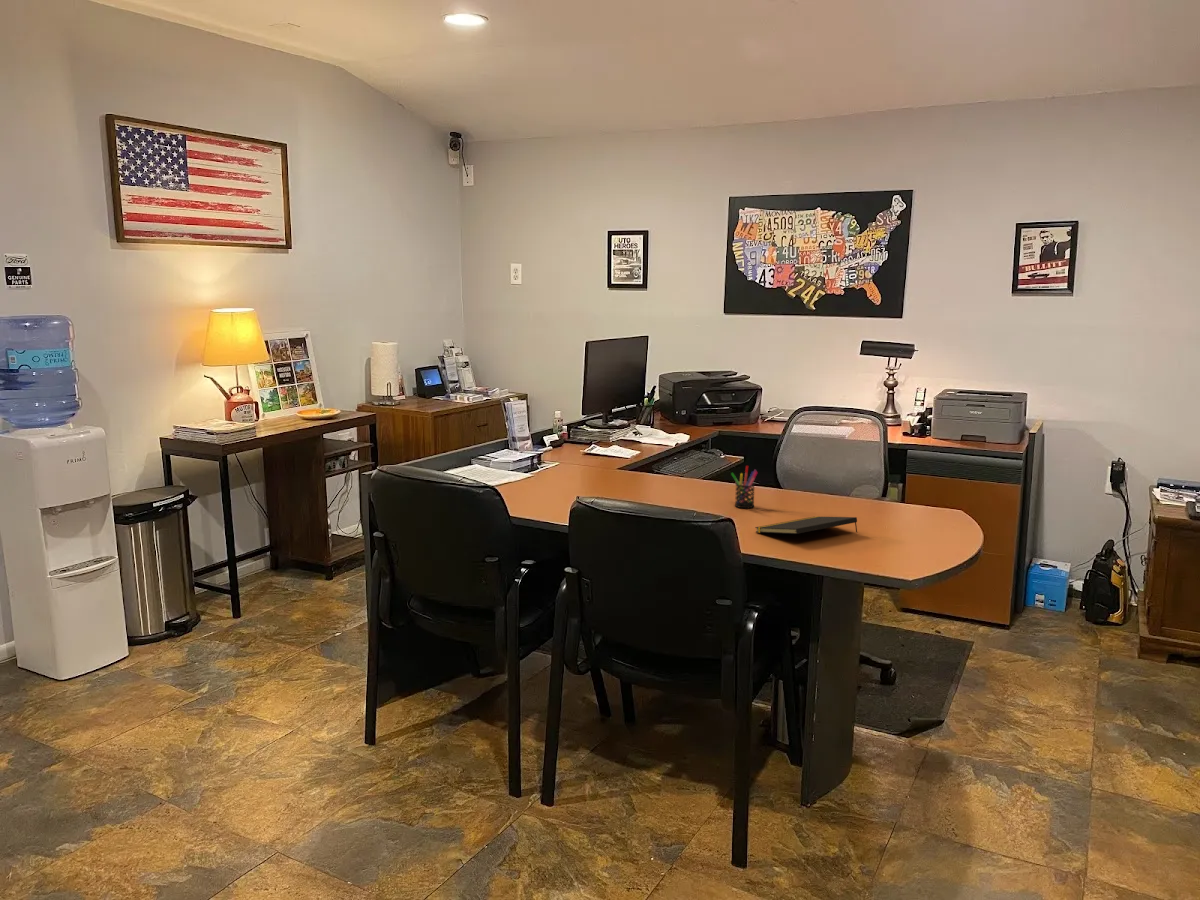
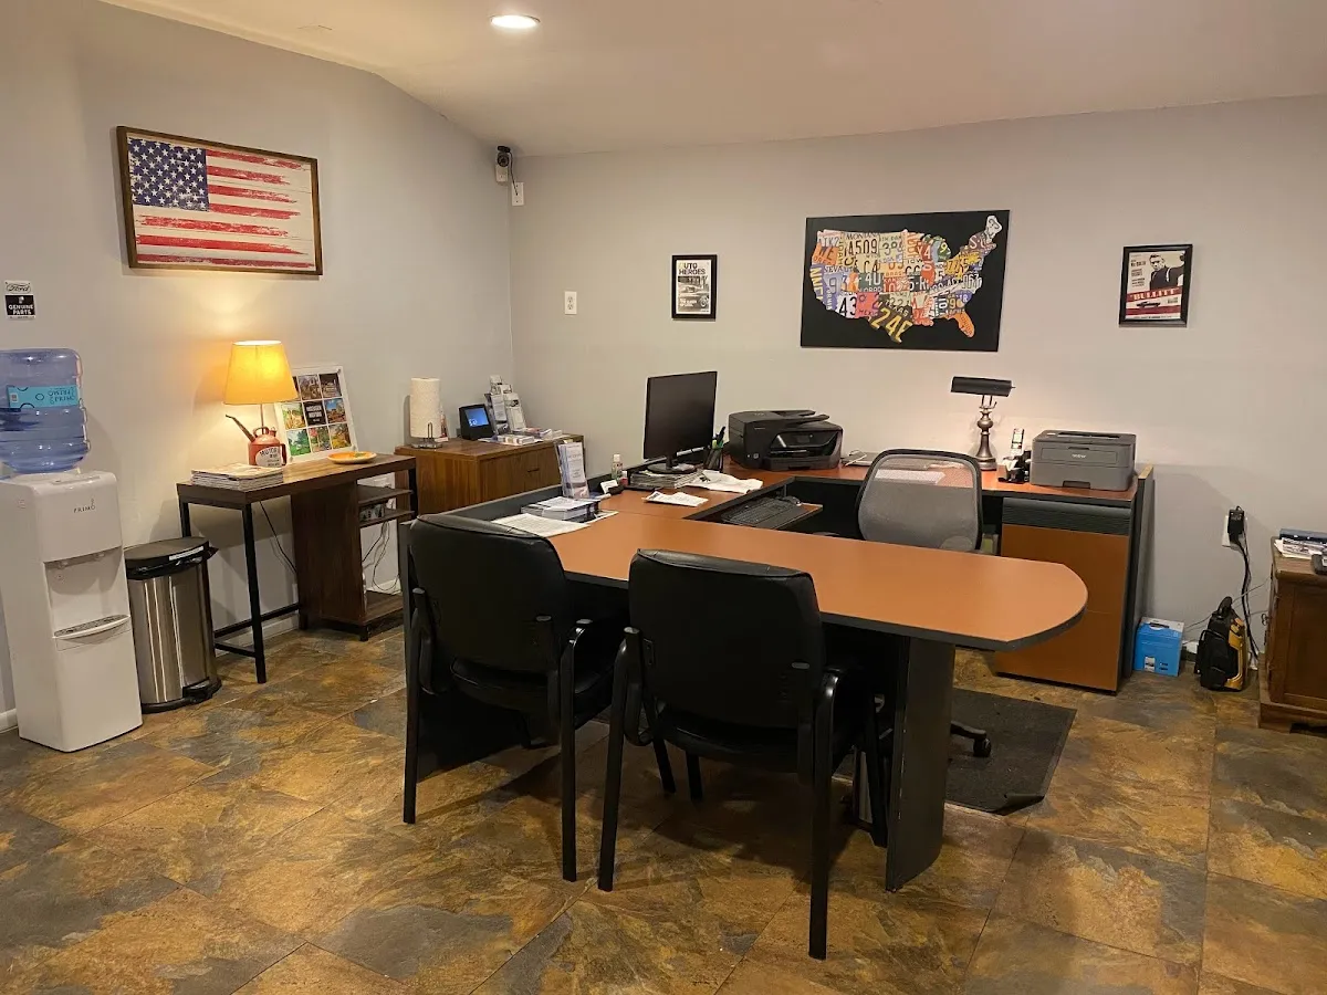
- pen holder [730,465,759,509]
- notepad [754,515,859,535]
